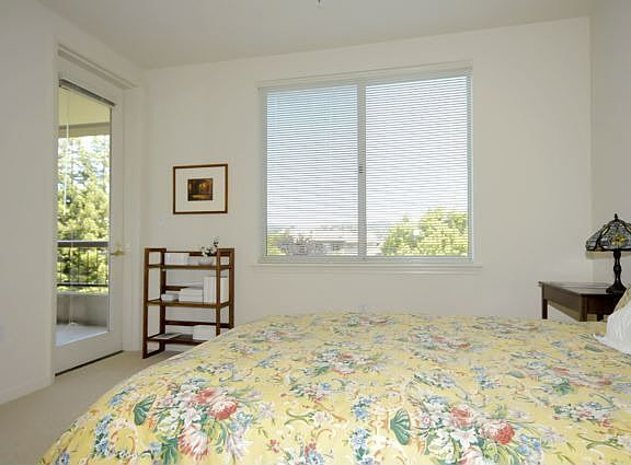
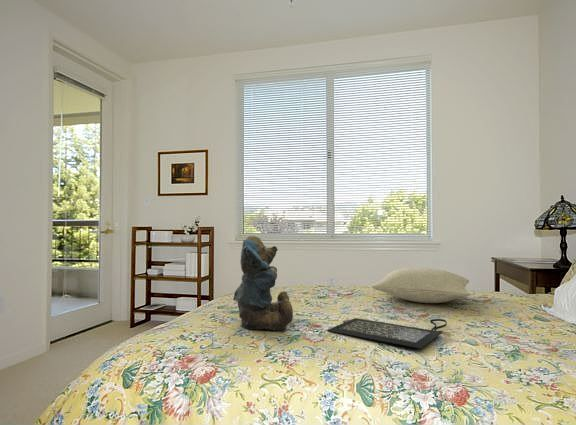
+ pillow [371,267,471,304]
+ teddy bear [232,235,294,333]
+ clutch bag [326,317,452,350]
